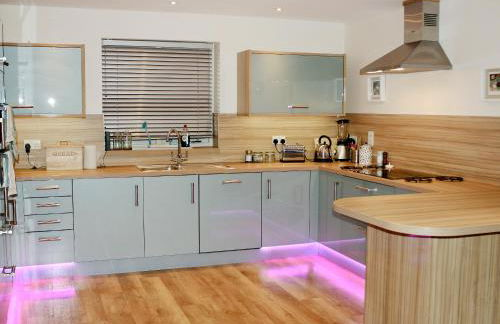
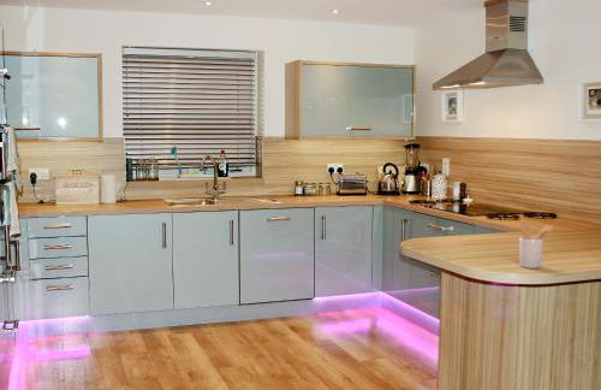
+ utensil holder [518,221,554,270]
